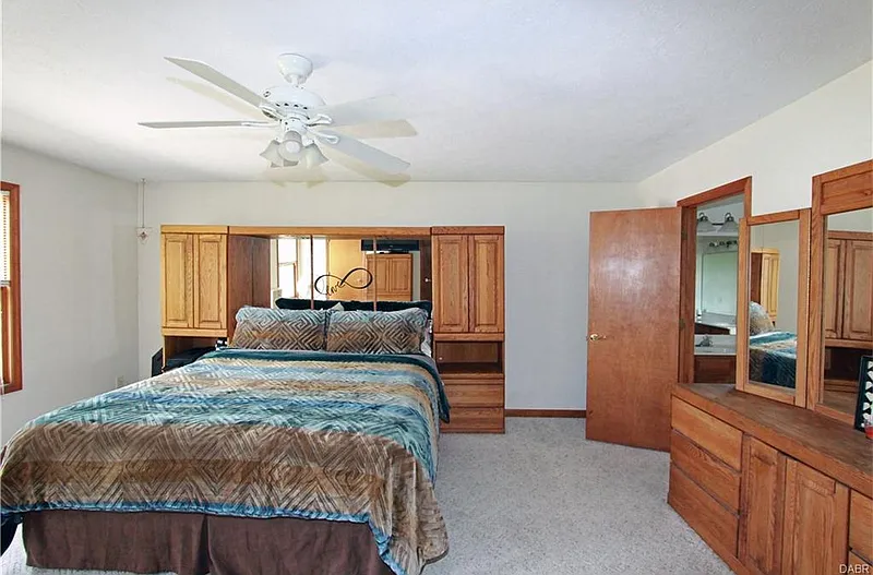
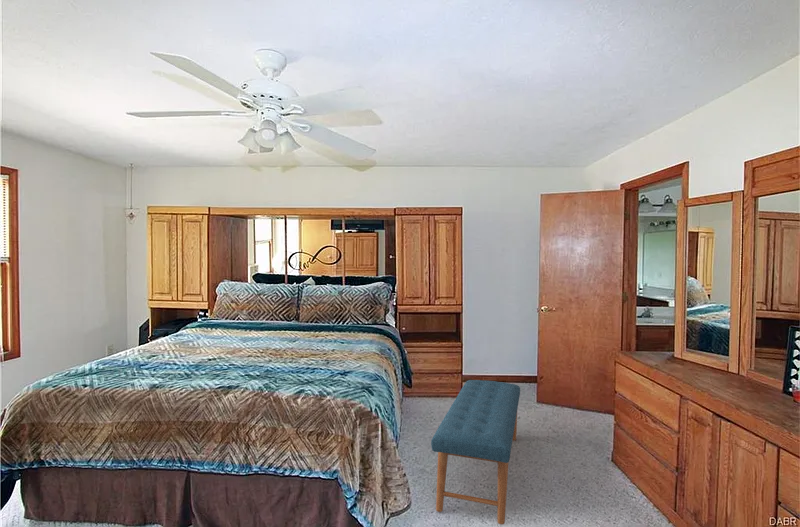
+ bench [430,379,521,525]
